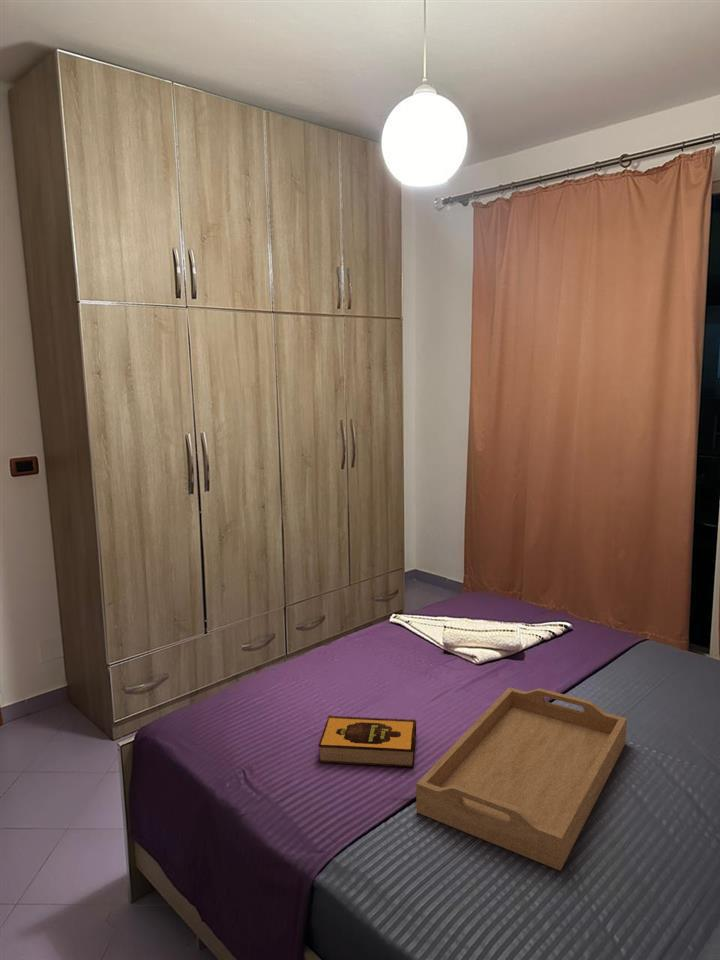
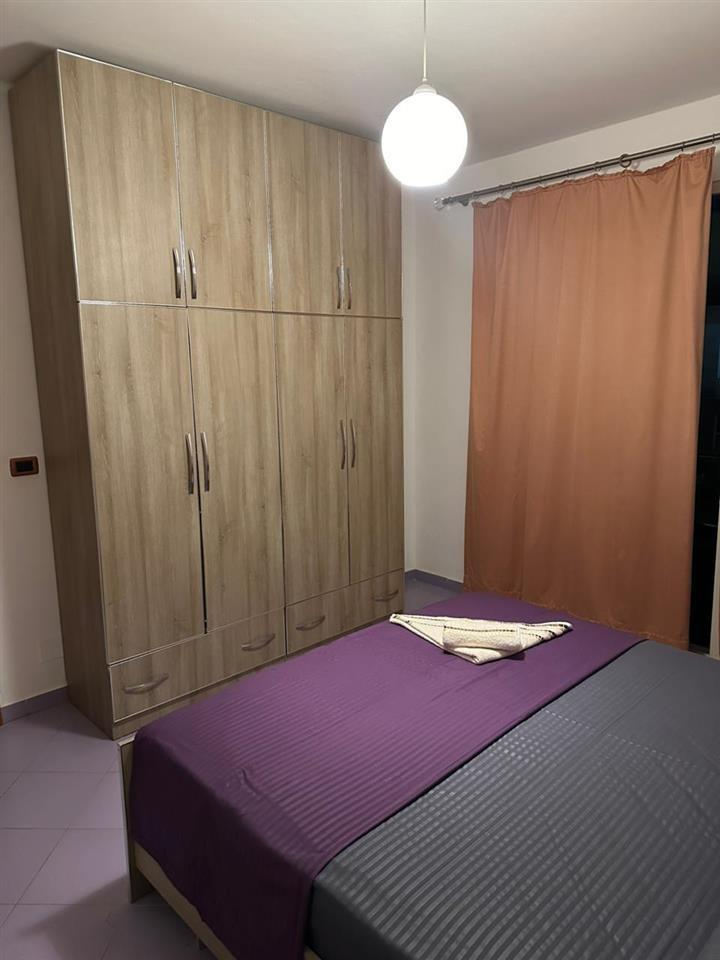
- hardback book [317,714,417,768]
- serving tray [415,687,628,872]
